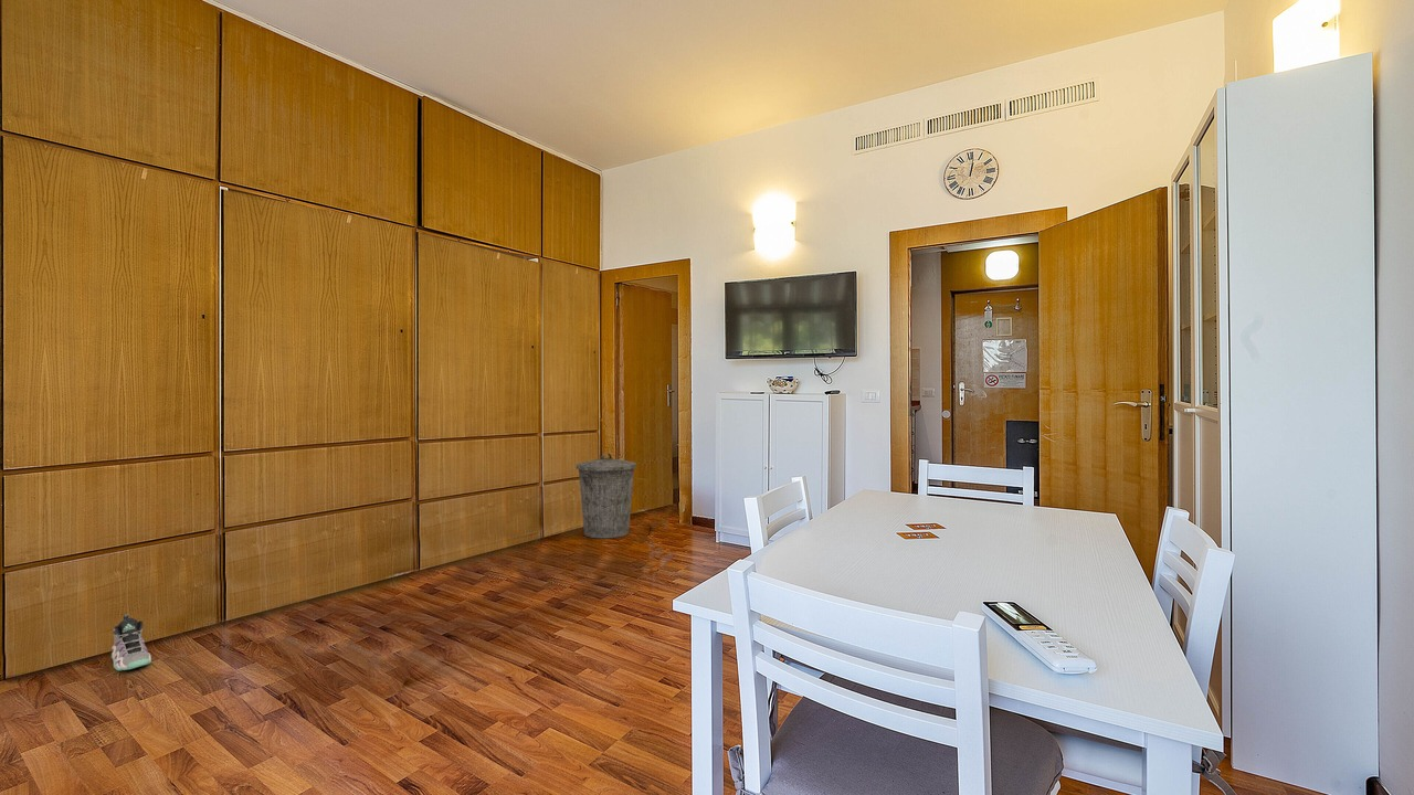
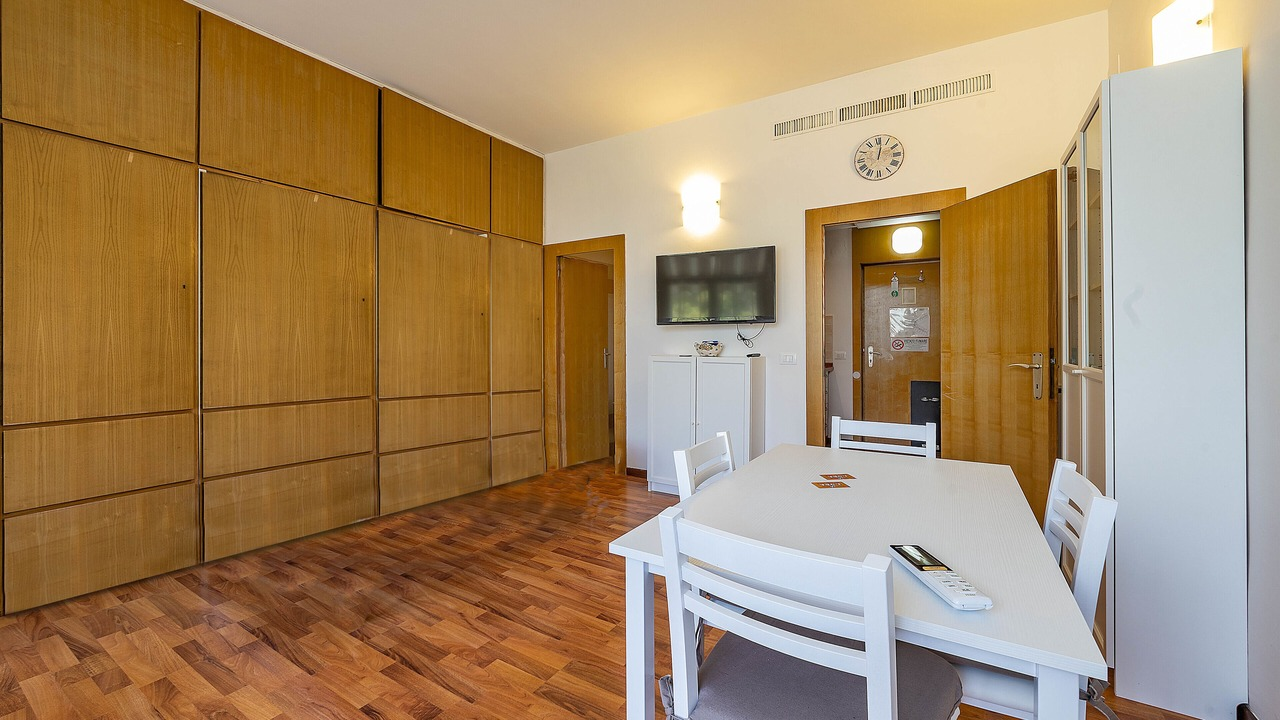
- trash can [574,453,637,539]
- sneaker [110,613,152,671]
